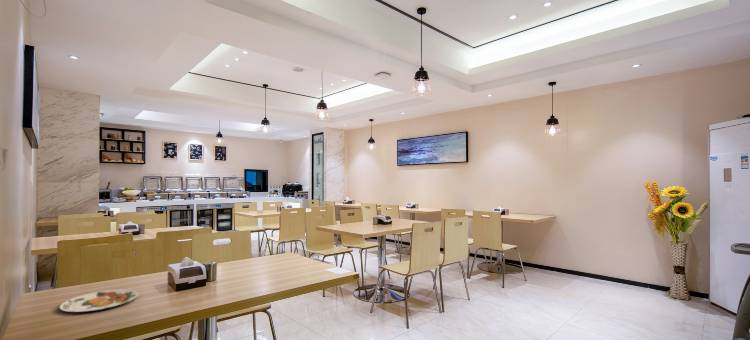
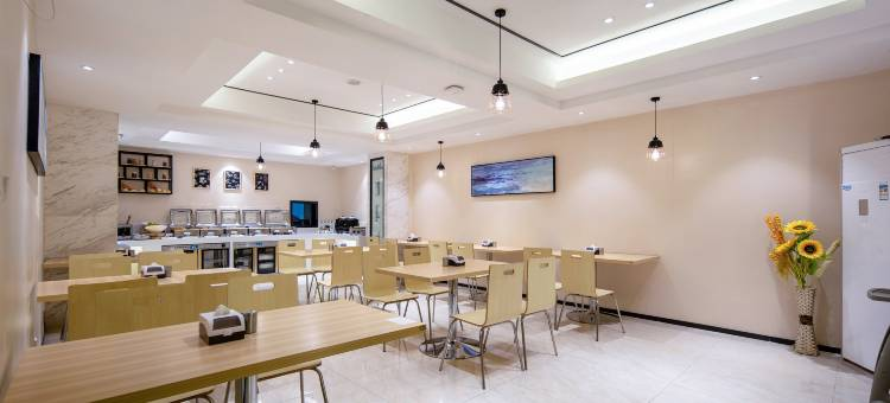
- plate [59,288,140,313]
